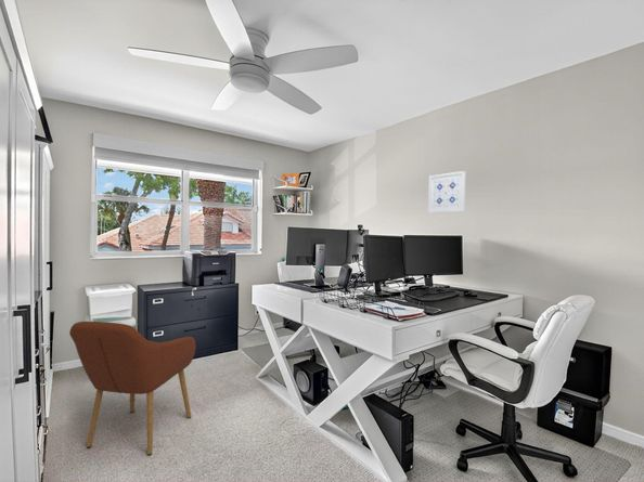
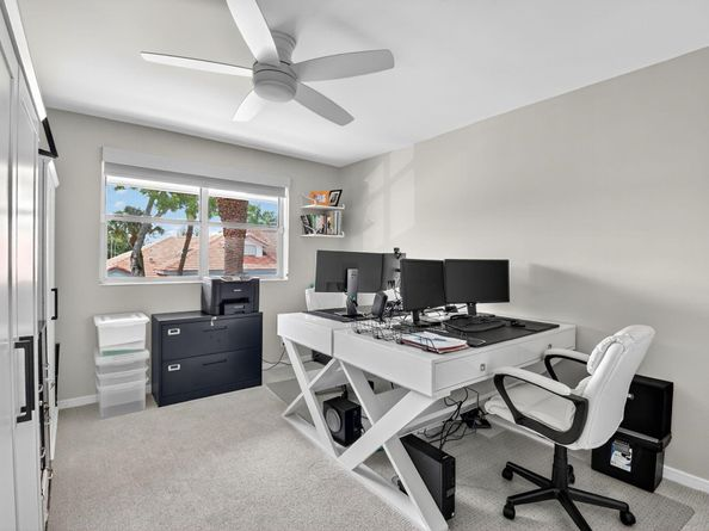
- armchair [68,321,196,456]
- wall art [427,170,467,214]
